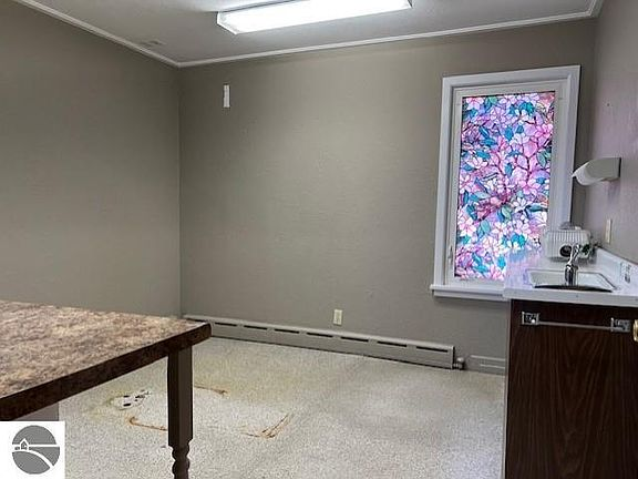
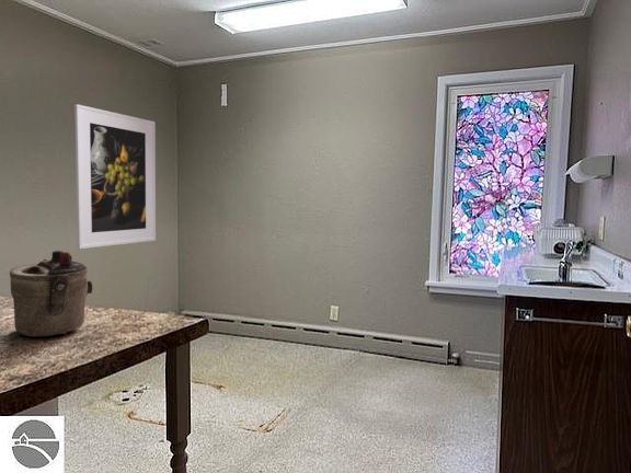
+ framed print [73,103,157,250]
+ teapot [9,250,93,337]
